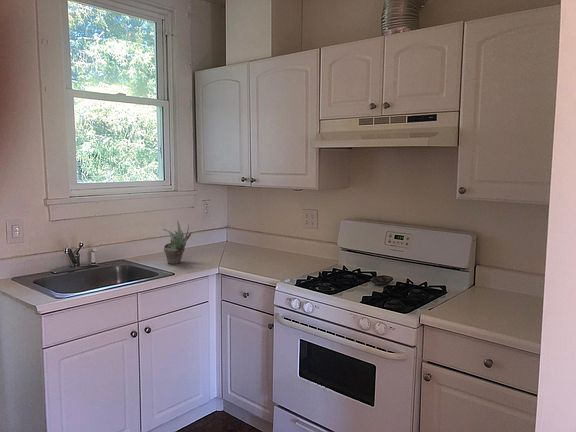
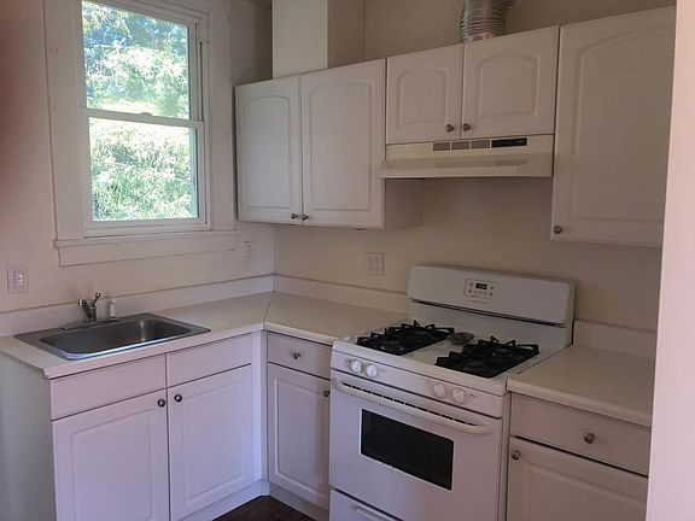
- succulent plant [162,219,193,265]
